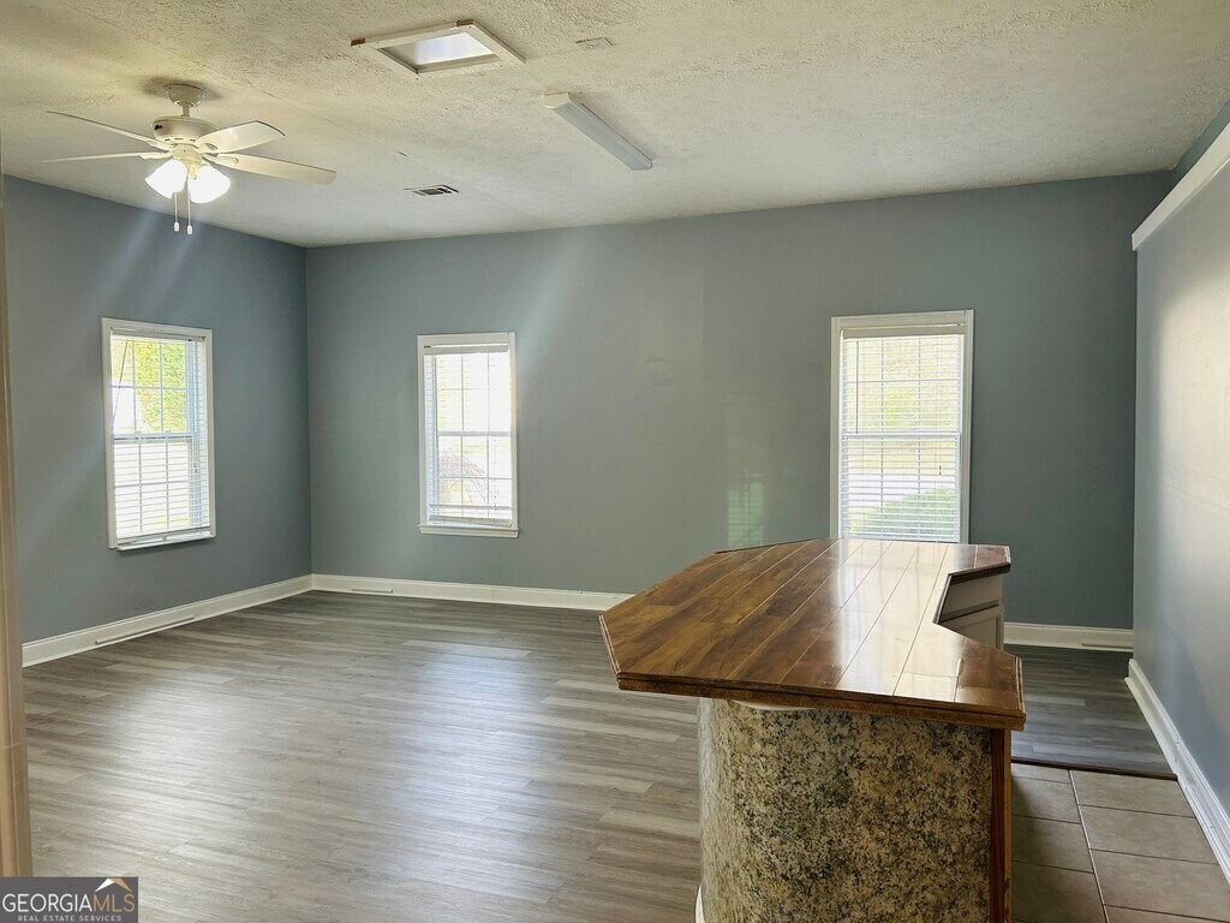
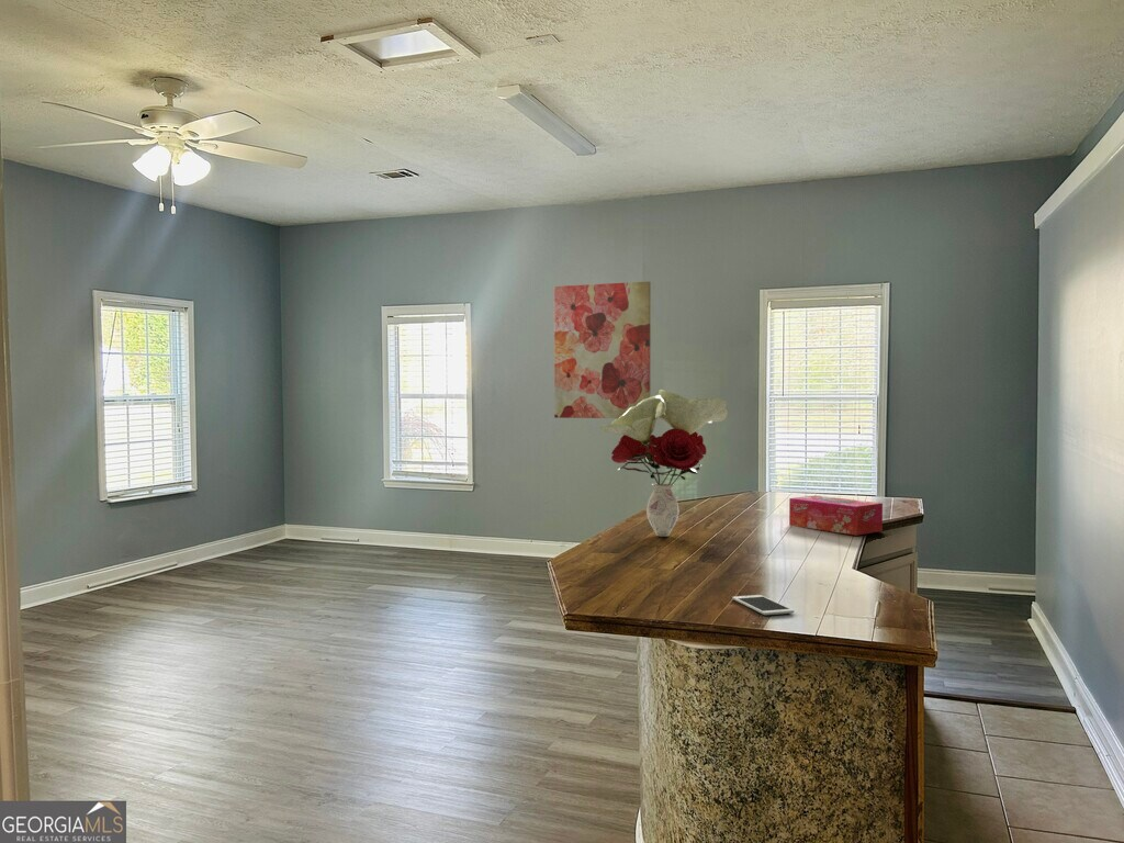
+ cell phone [731,594,795,616]
+ flower bouquet [598,389,729,538]
+ wall art [553,280,652,419]
+ tissue box [788,494,884,537]
